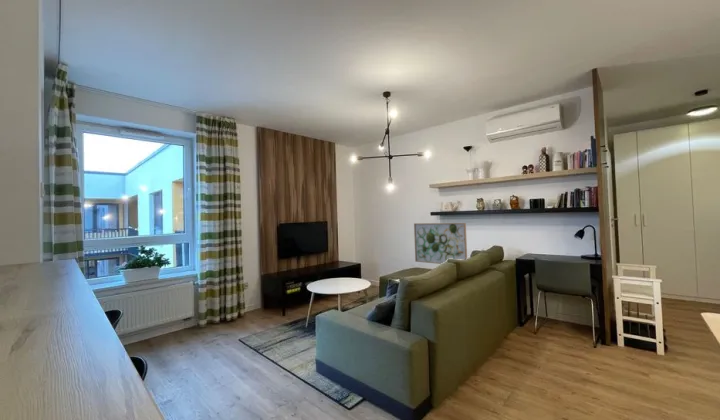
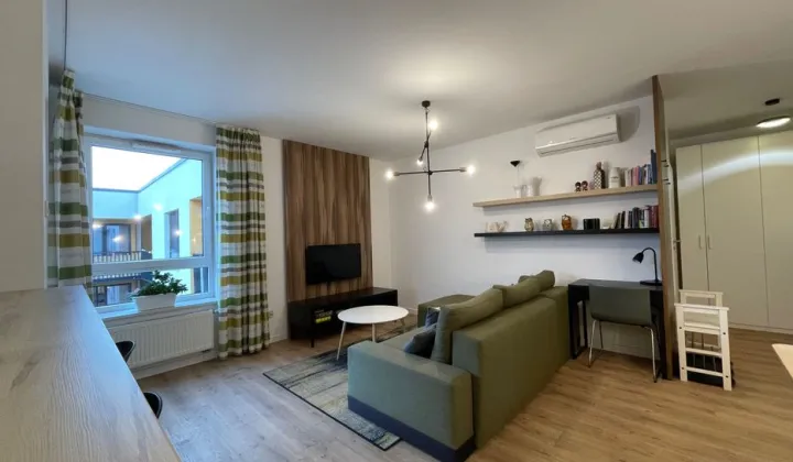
- wall art [413,222,468,265]
